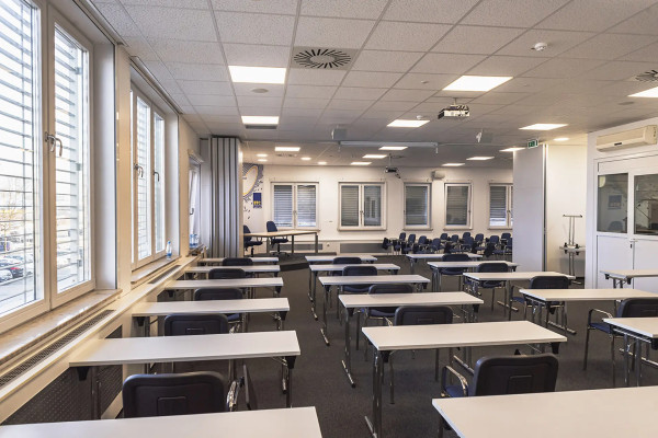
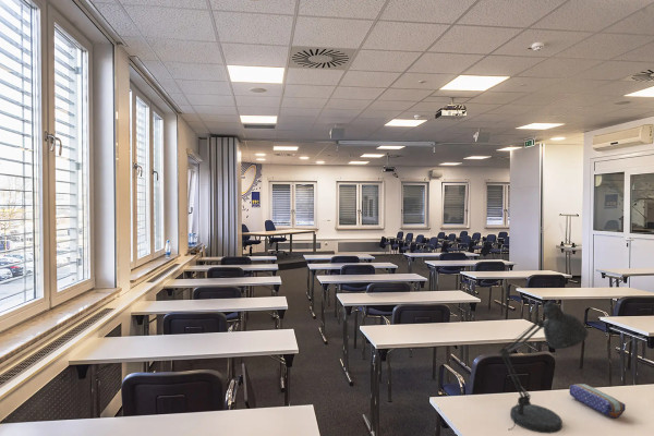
+ desk lamp [498,301,590,435]
+ pencil case [568,383,627,419]
